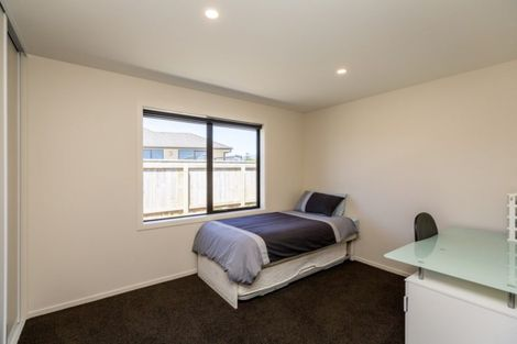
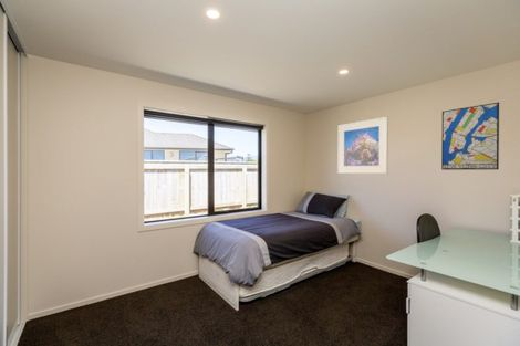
+ wall art [440,102,500,171]
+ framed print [336,116,389,175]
